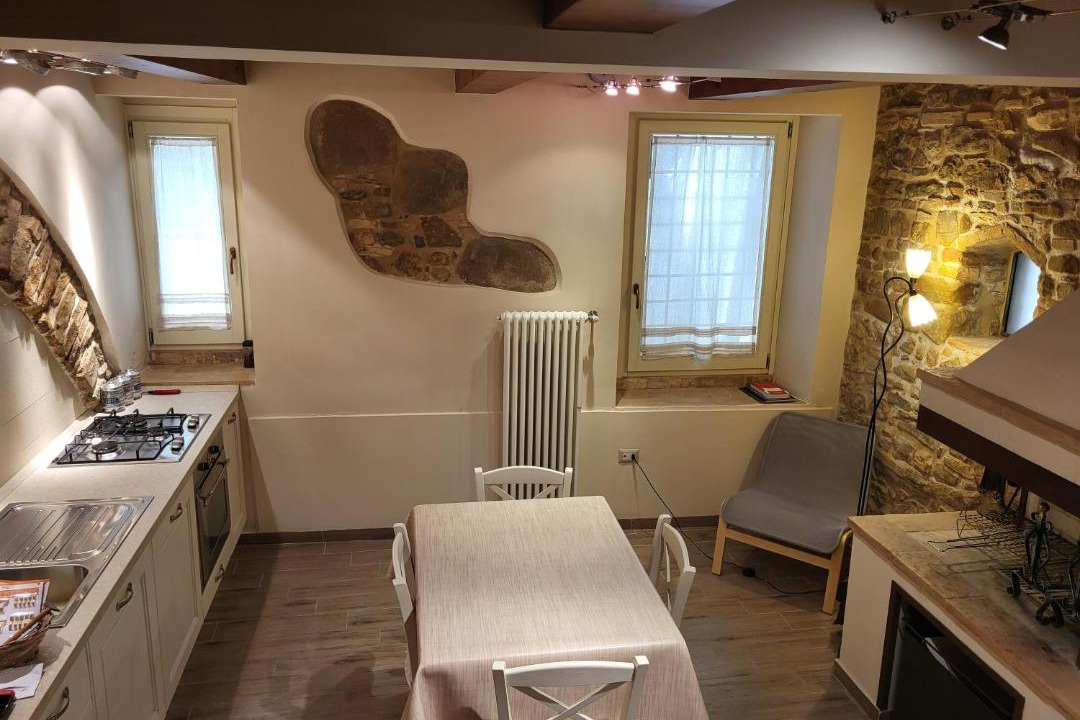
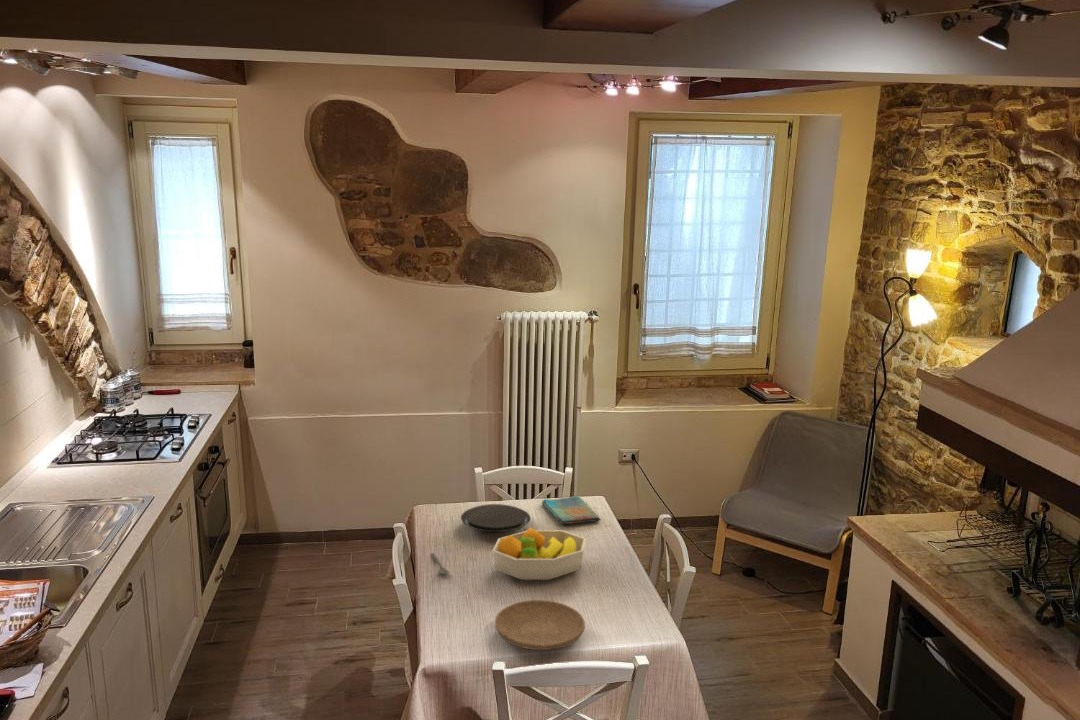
+ fruit bowl [491,526,587,581]
+ plate [494,599,586,651]
+ dish towel [541,495,601,525]
+ plate [460,503,531,533]
+ spoon [429,552,449,575]
